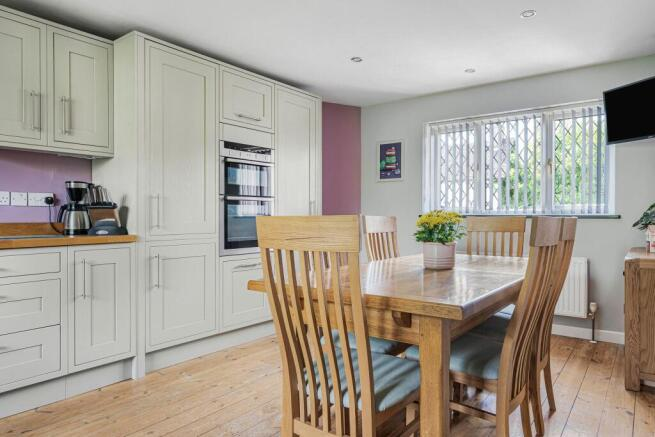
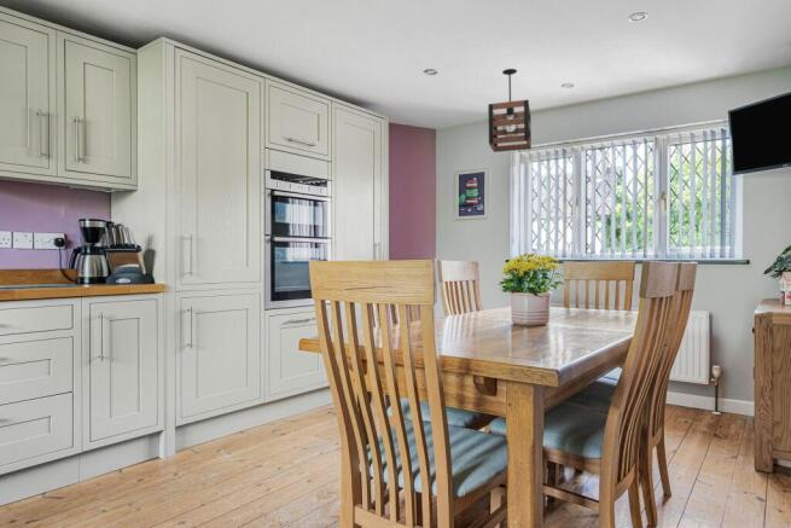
+ pendant light [487,68,533,153]
